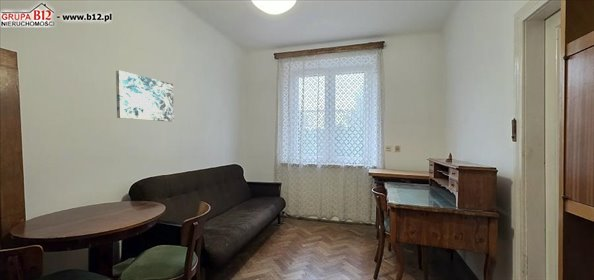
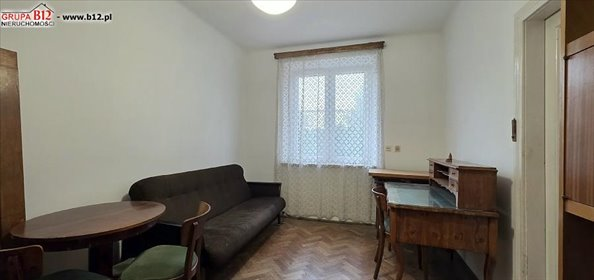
- wall art [115,70,175,122]
